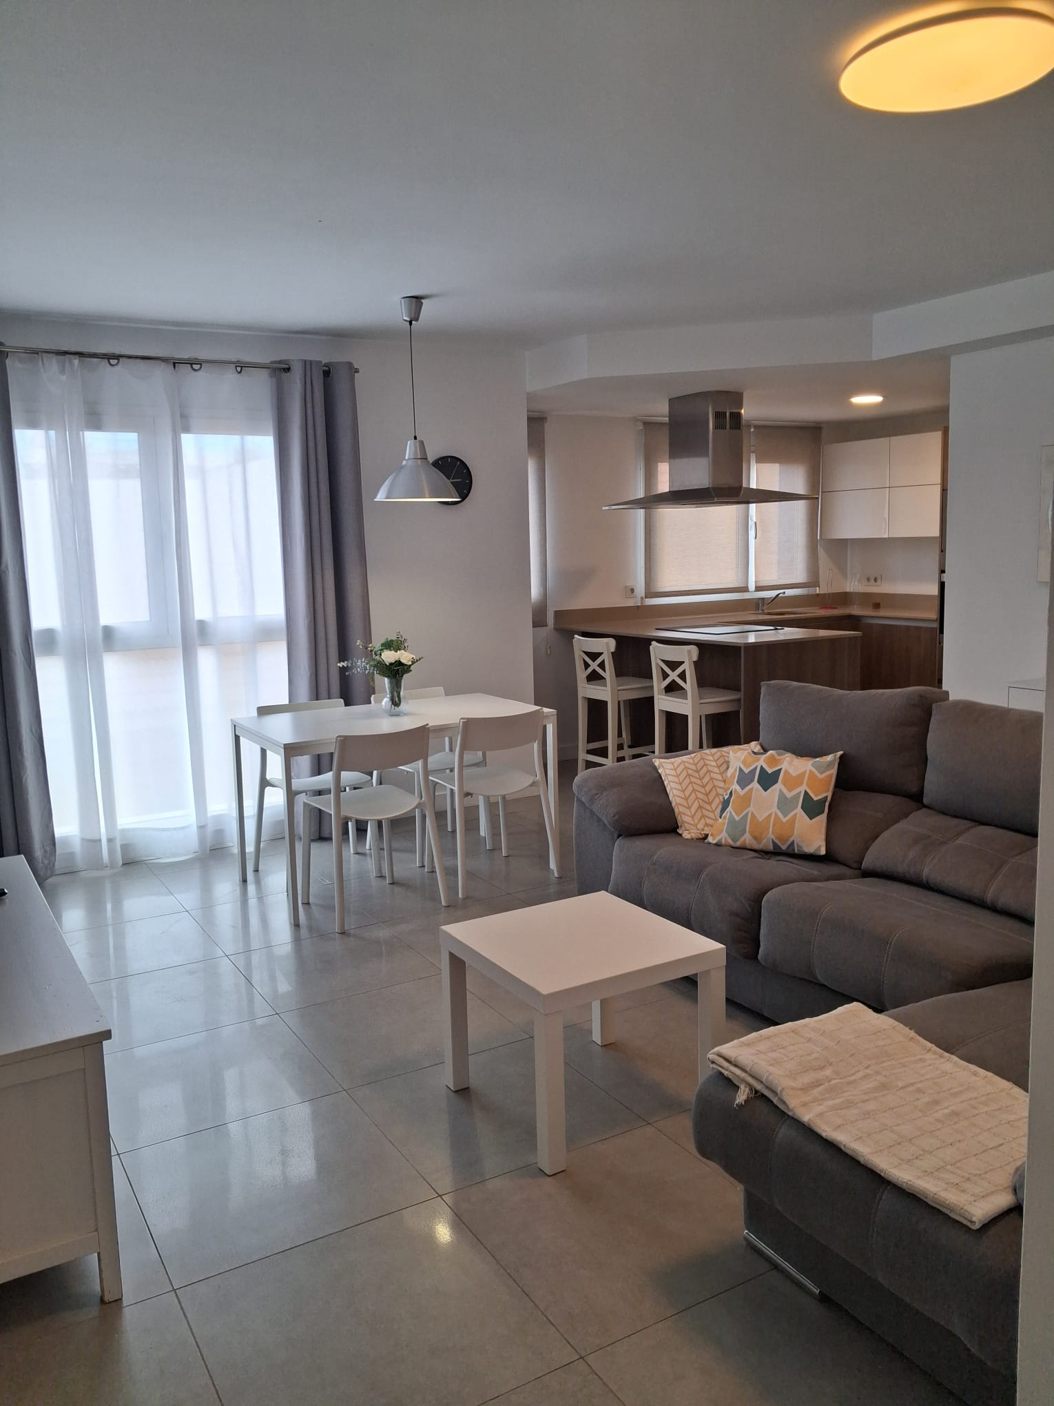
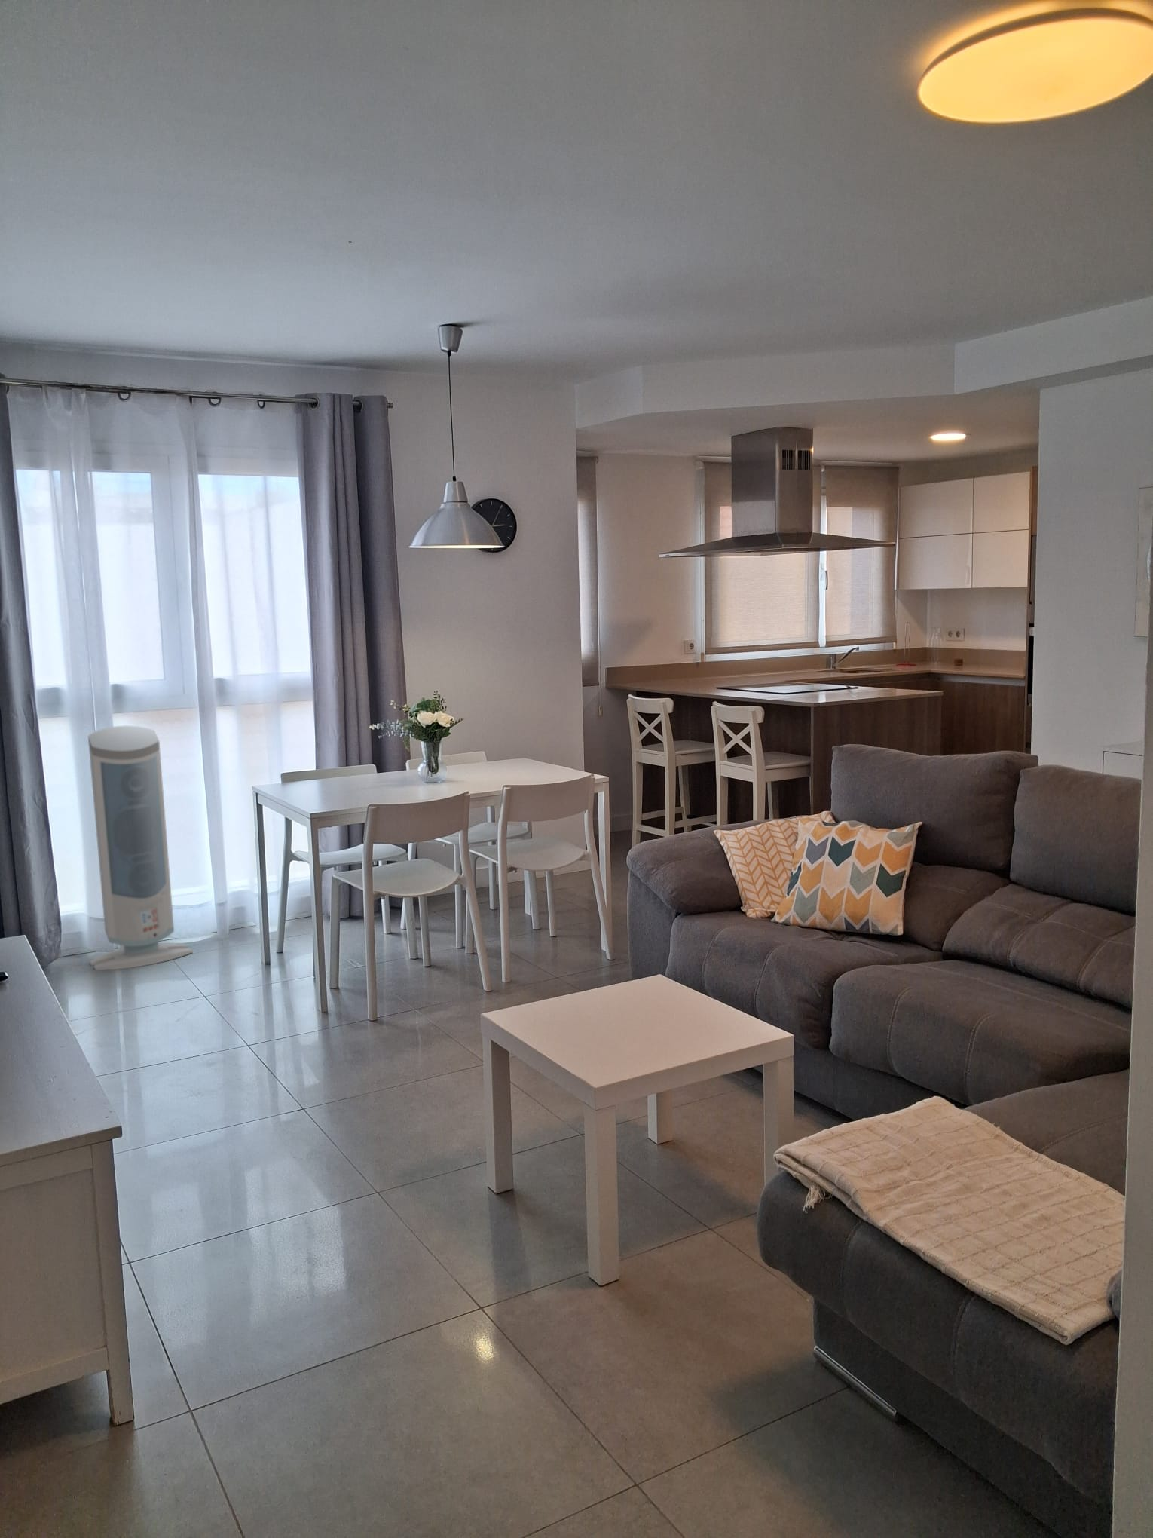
+ air purifier [87,725,193,971]
